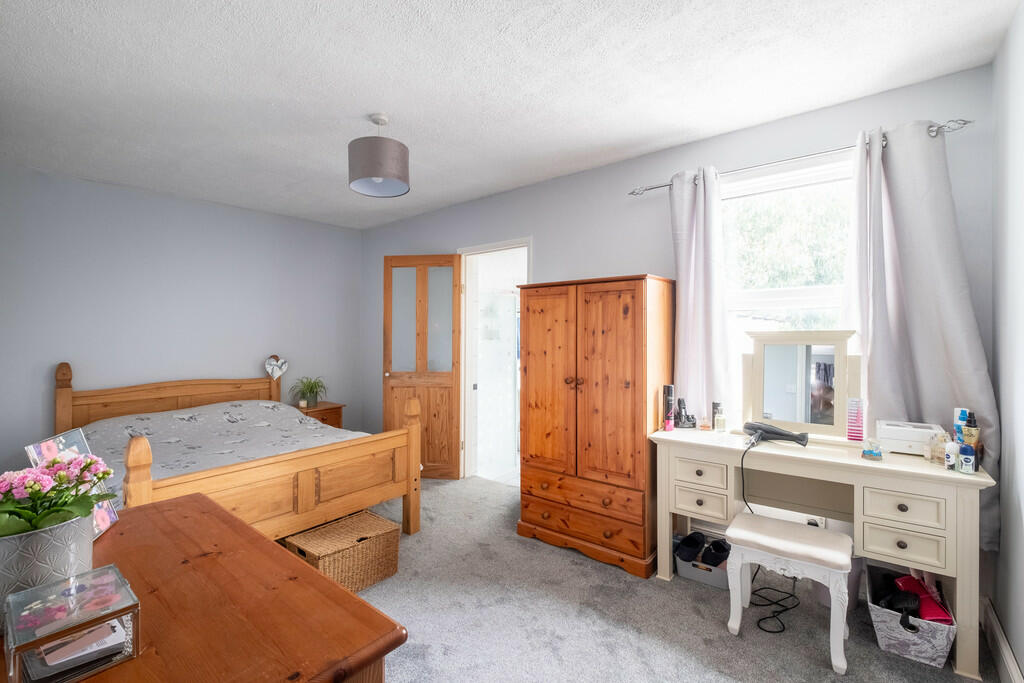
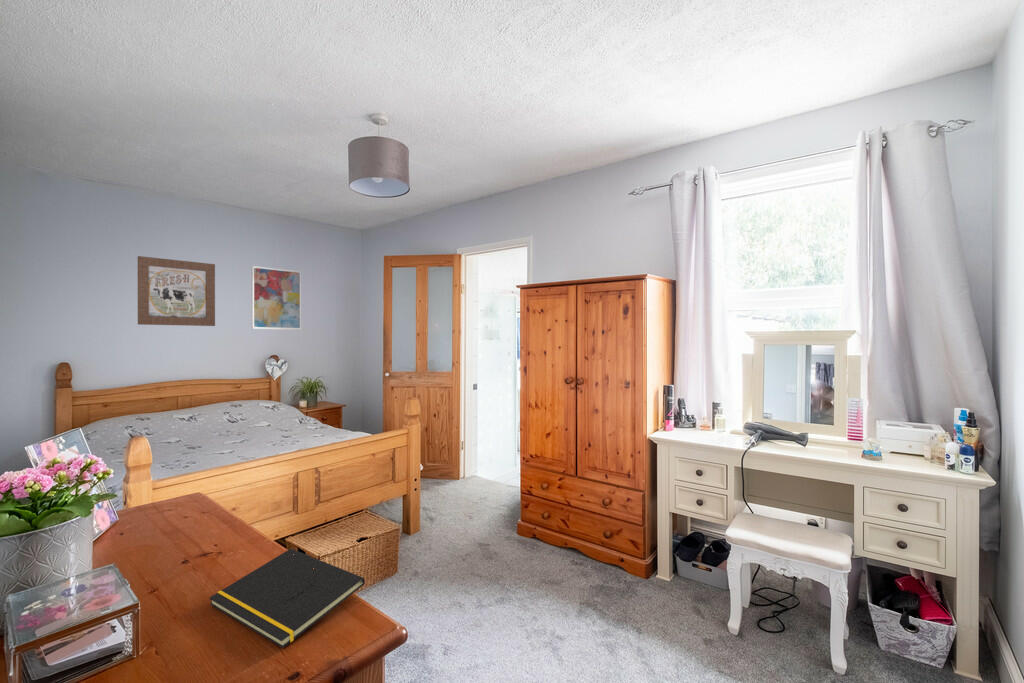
+ wall art [251,265,302,331]
+ wall art [137,255,216,327]
+ notepad [208,548,366,649]
